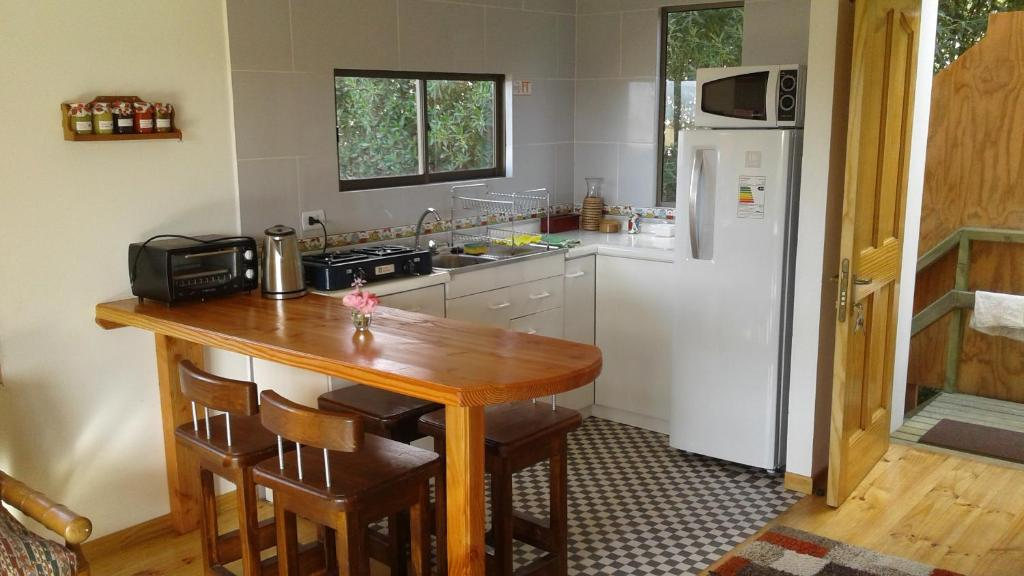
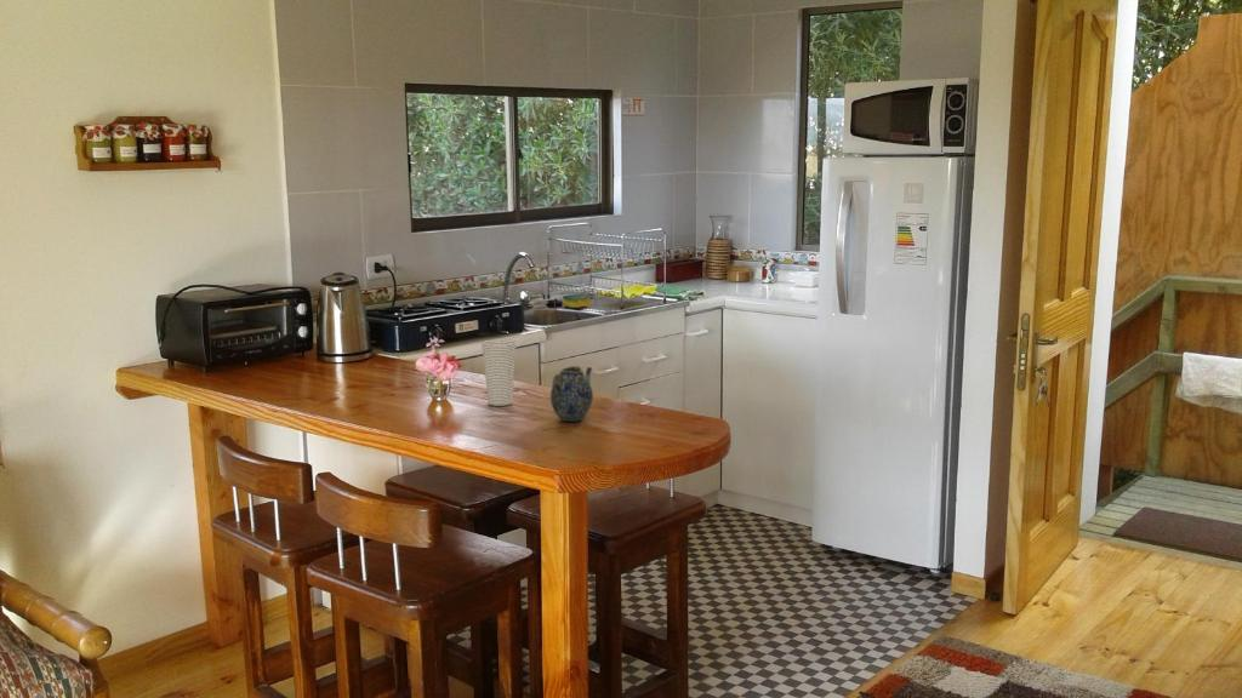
+ cup [480,338,517,407]
+ teapot [549,365,594,423]
